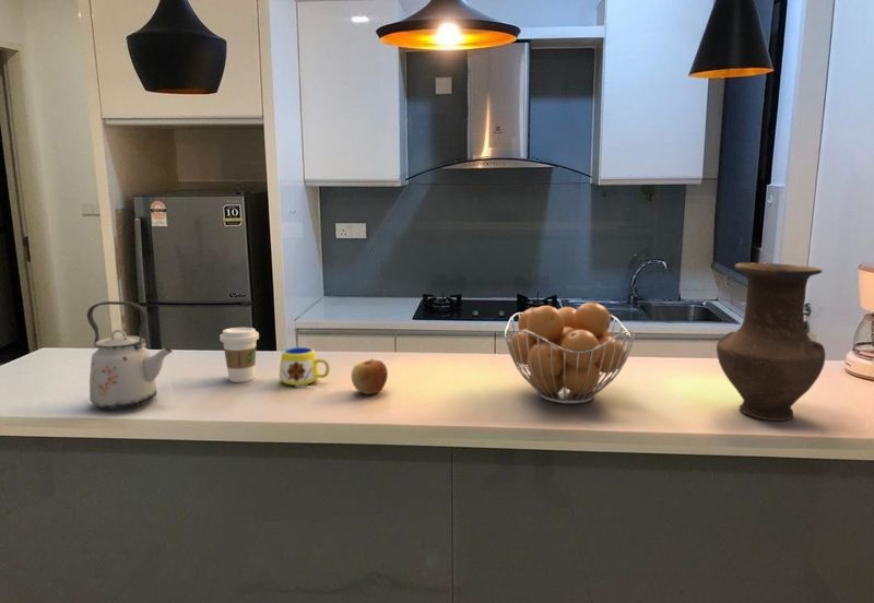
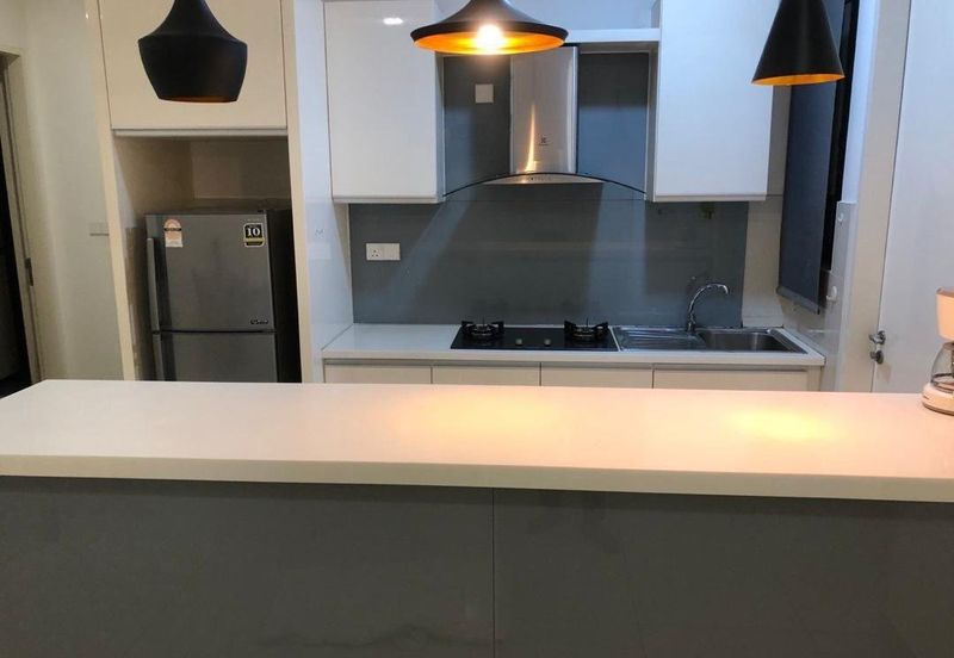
- vase [716,261,826,422]
- coffee cup [218,327,260,383]
- kettle [86,300,174,411]
- fruit basket [504,302,636,405]
- mug [279,346,331,389]
- apple [350,357,389,395]
